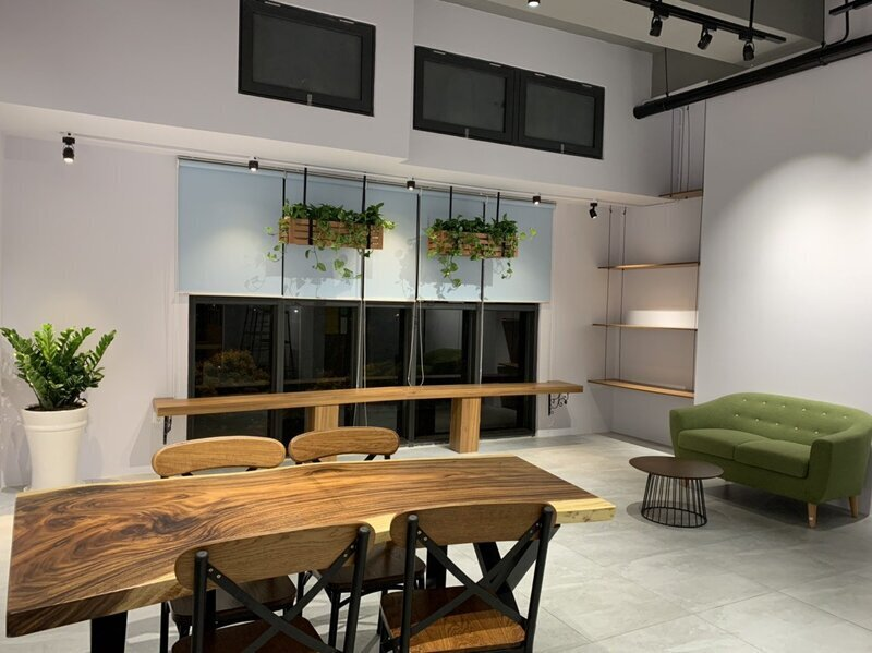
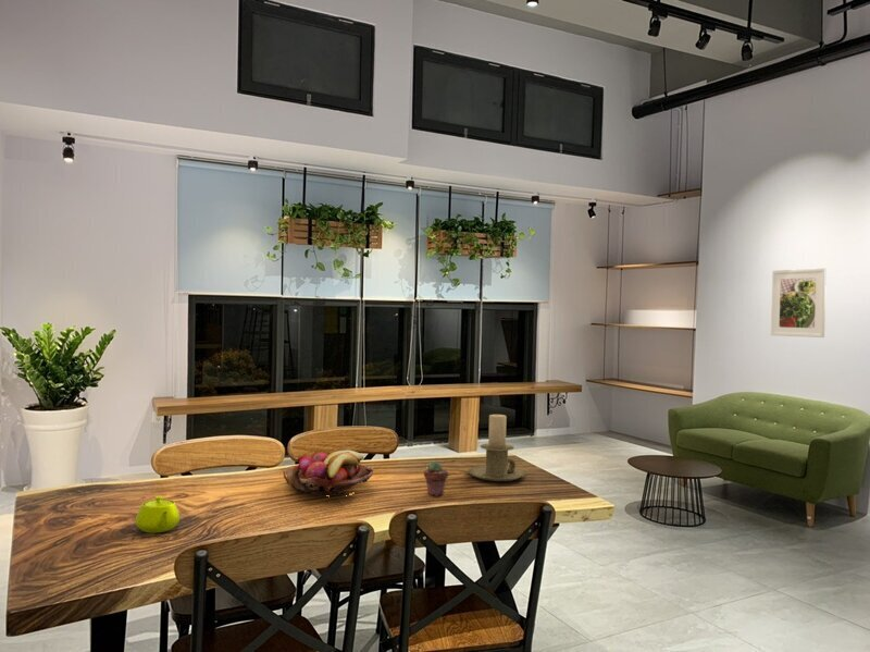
+ potted succulent [423,460,449,497]
+ candle holder [467,414,526,482]
+ fruit basket [282,450,374,497]
+ teapot [135,495,181,533]
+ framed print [770,267,828,339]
